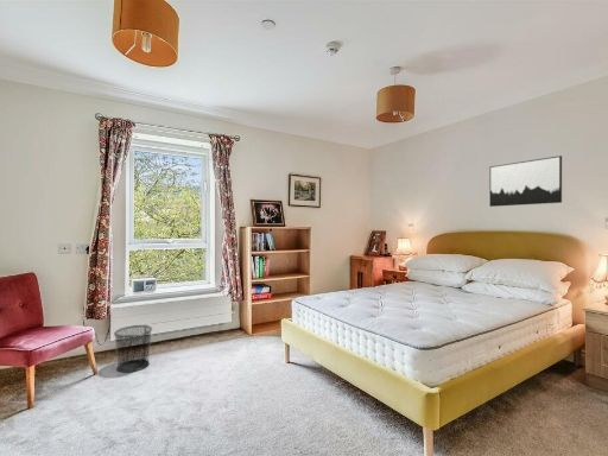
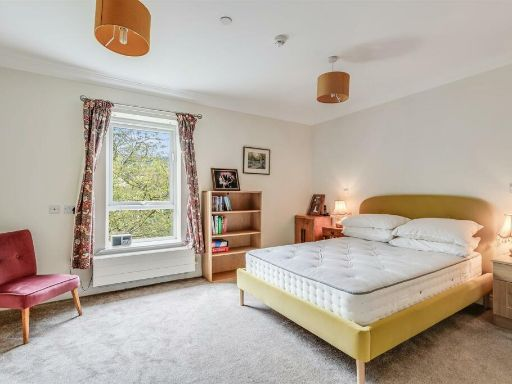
- waste bin [113,324,153,373]
- wall art [489,154,563,208]
